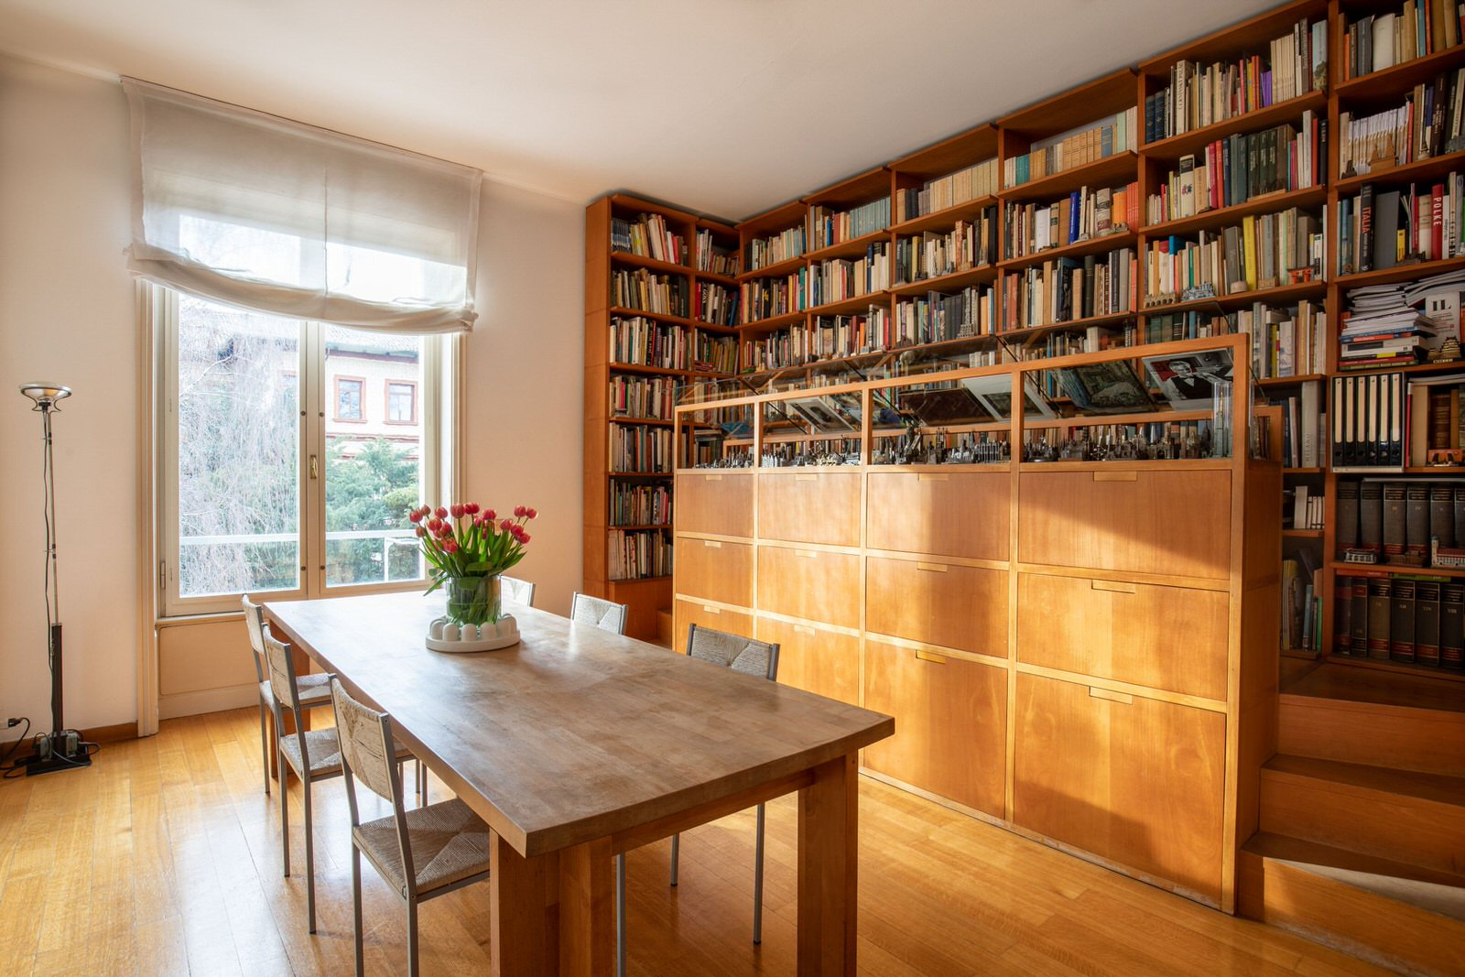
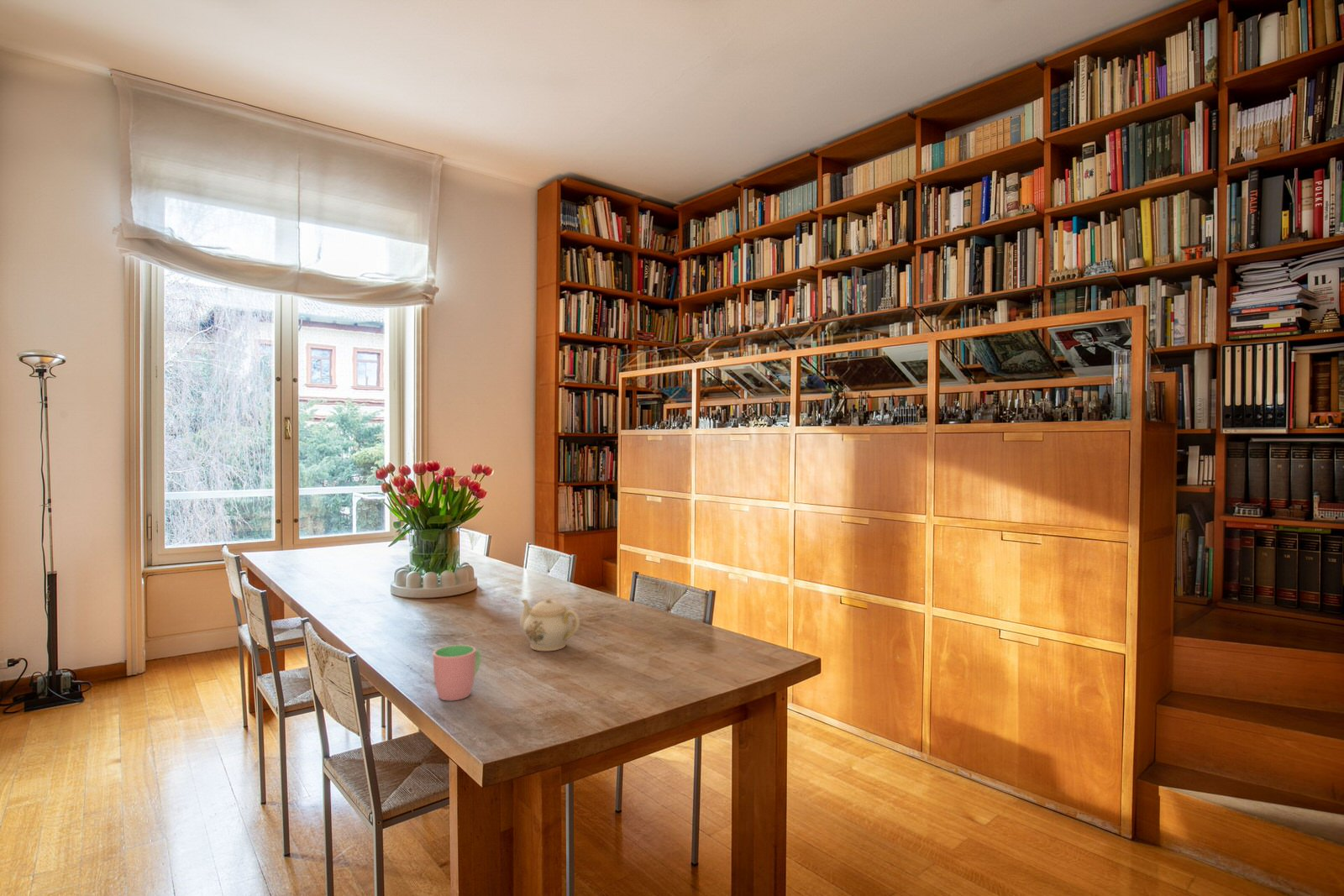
+ cup [433,644,482,701]
+ teapot [519,597,580,652]
